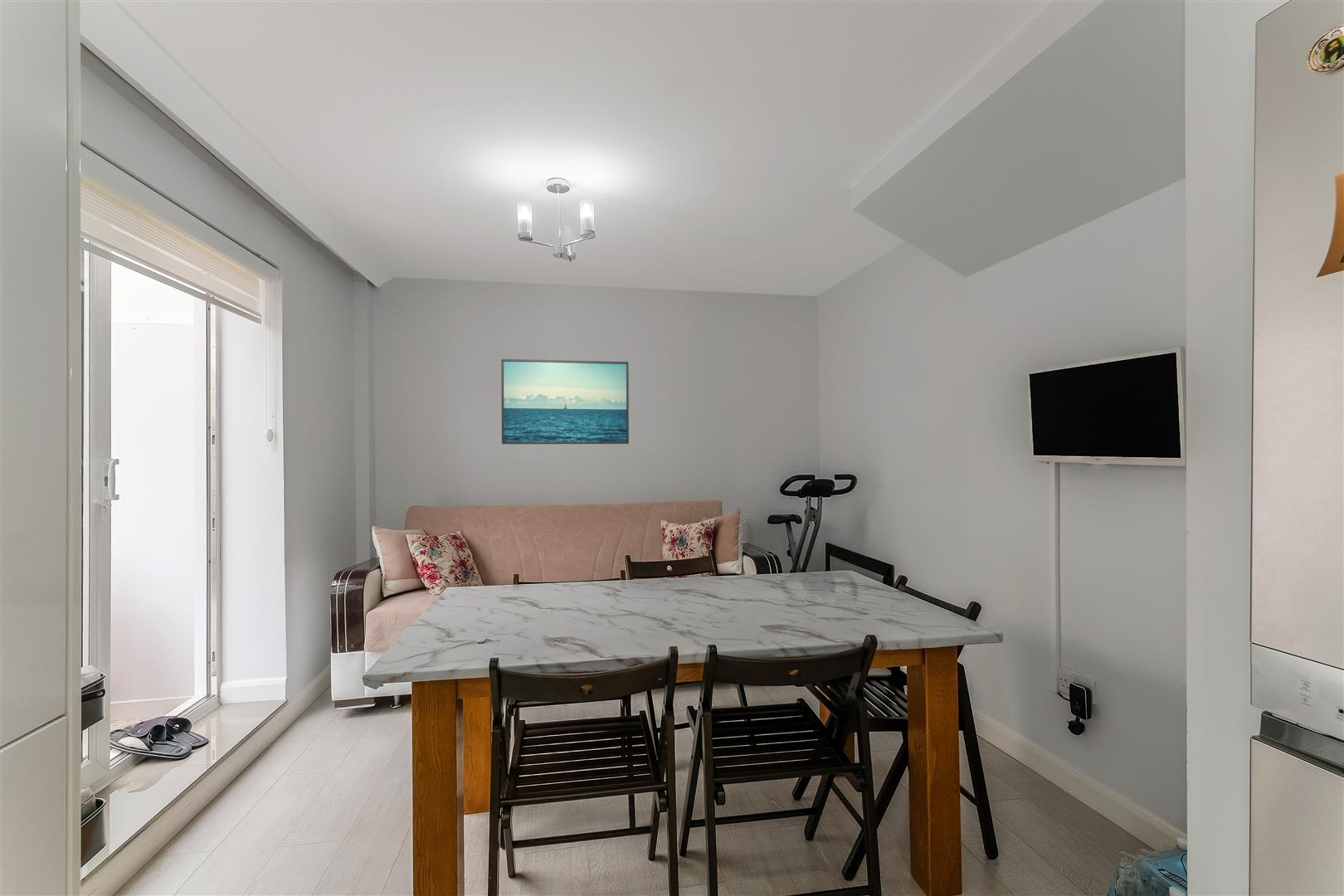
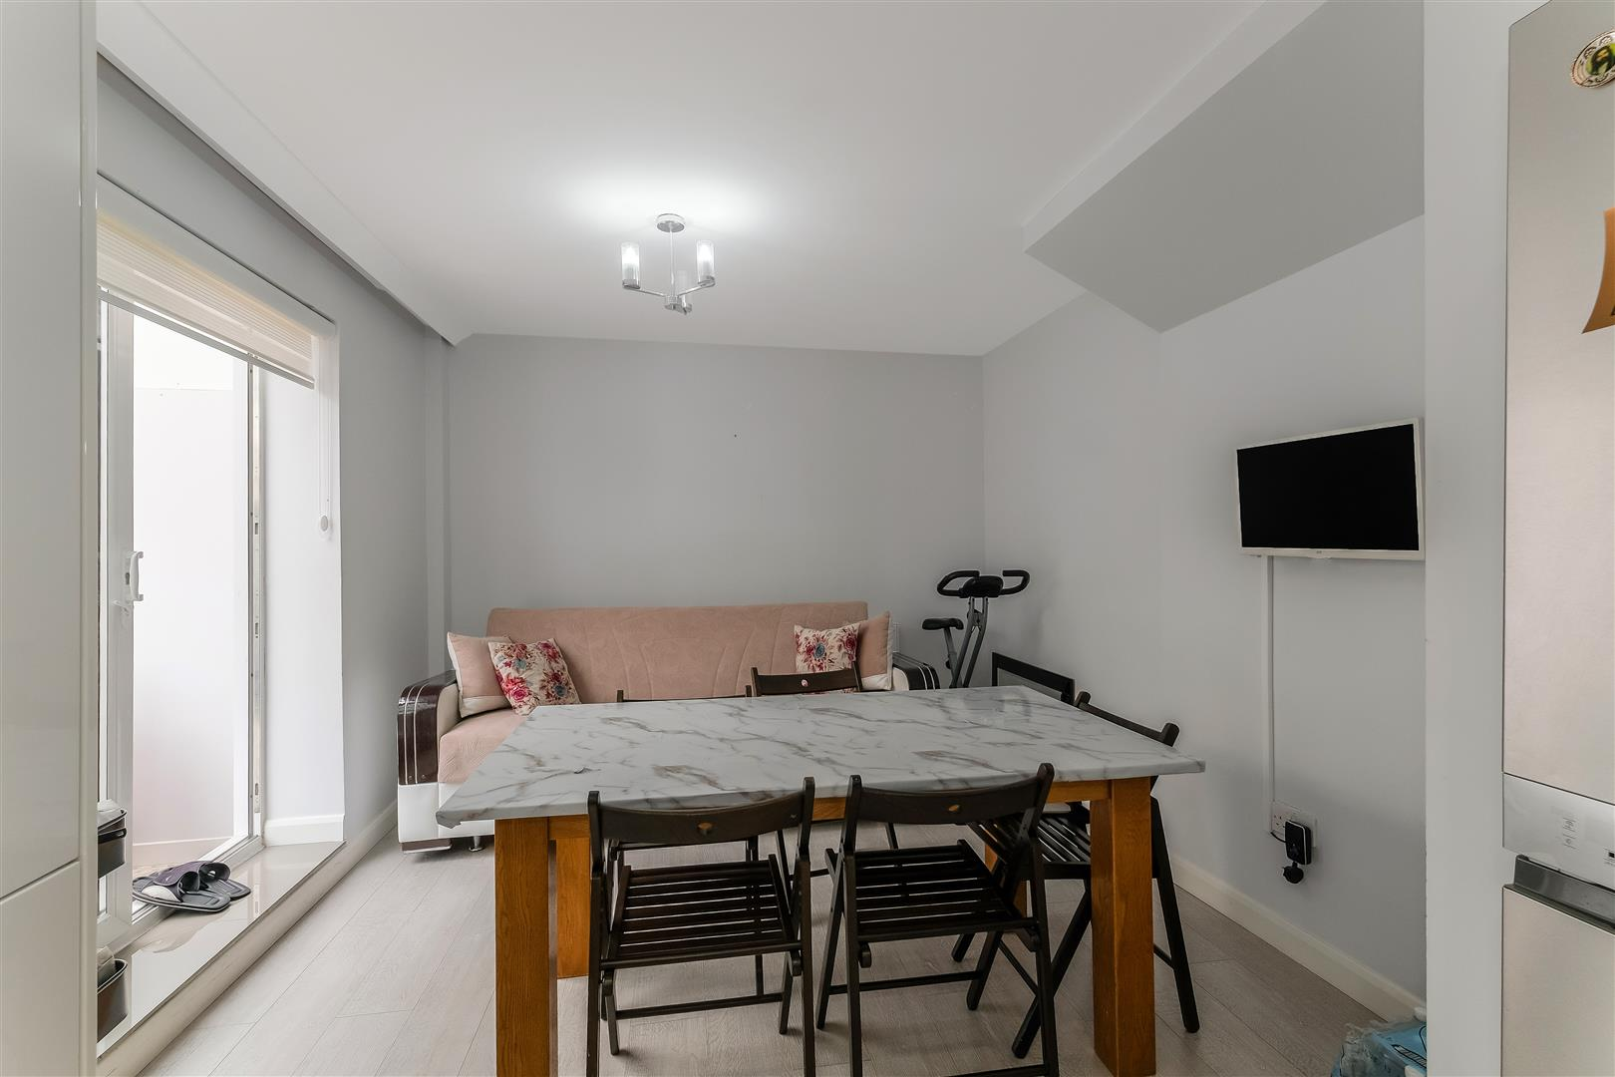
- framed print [500,358,630,445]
